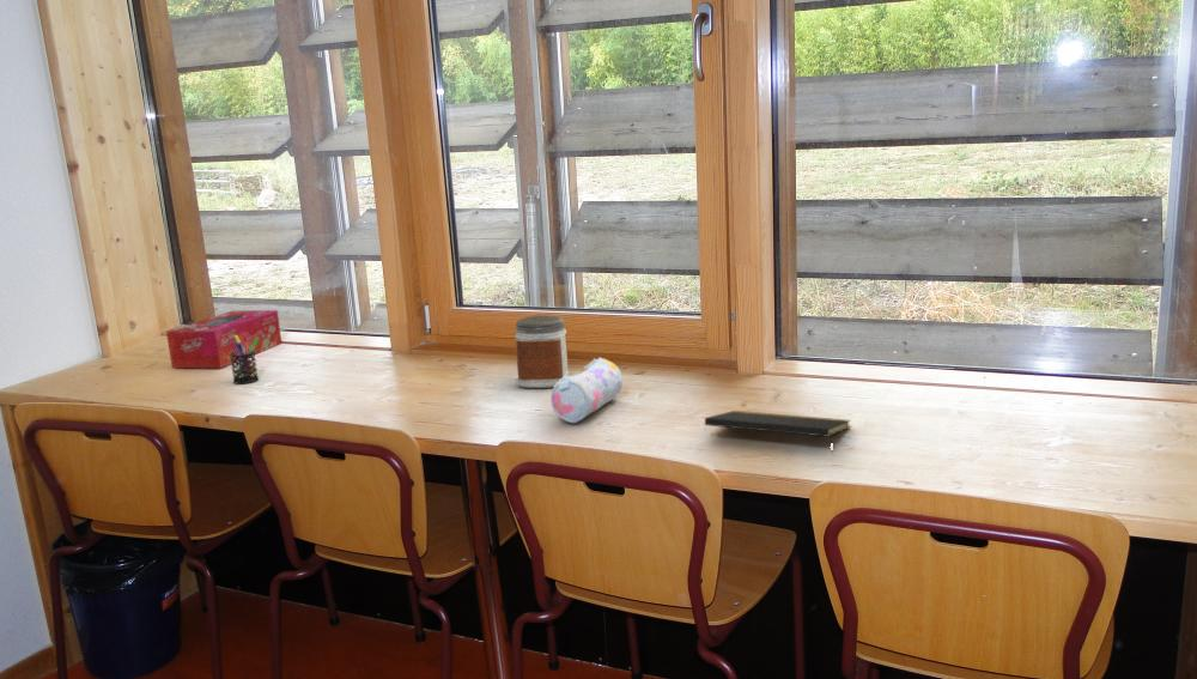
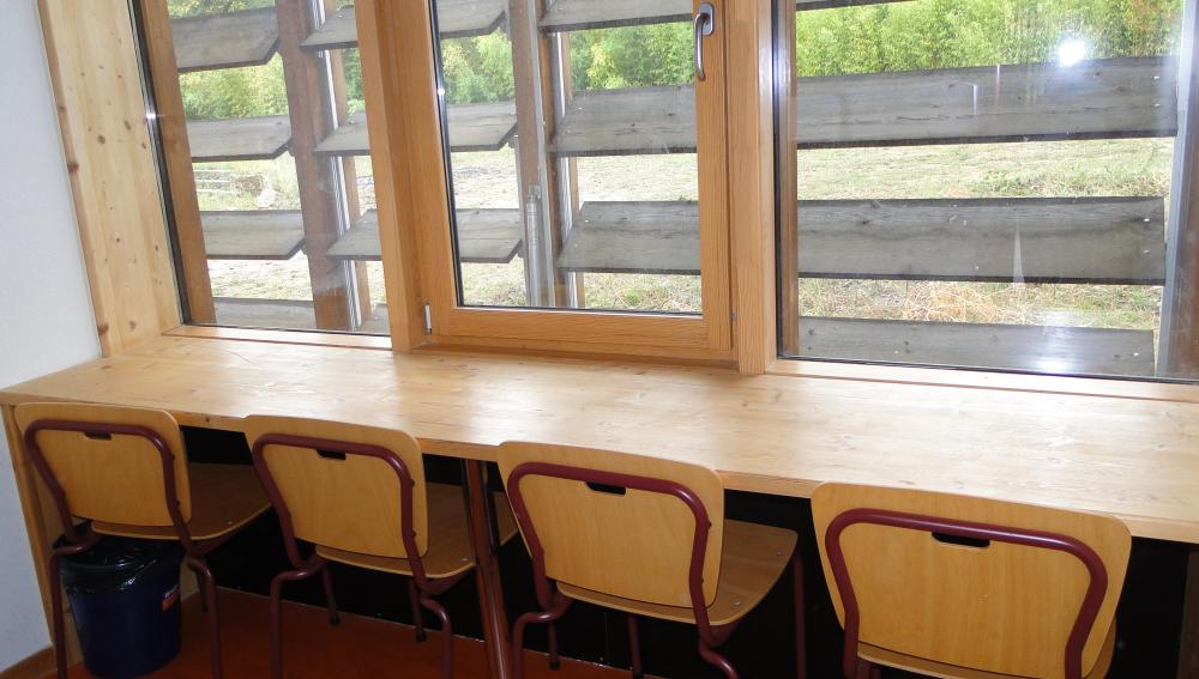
- notepad [704,410,851,455]
- tissue box [165,309,282,369]
- pen holder [230,334,260,384]
- pencil case [549,357,624,424]
- jar [514,315,571,389]
